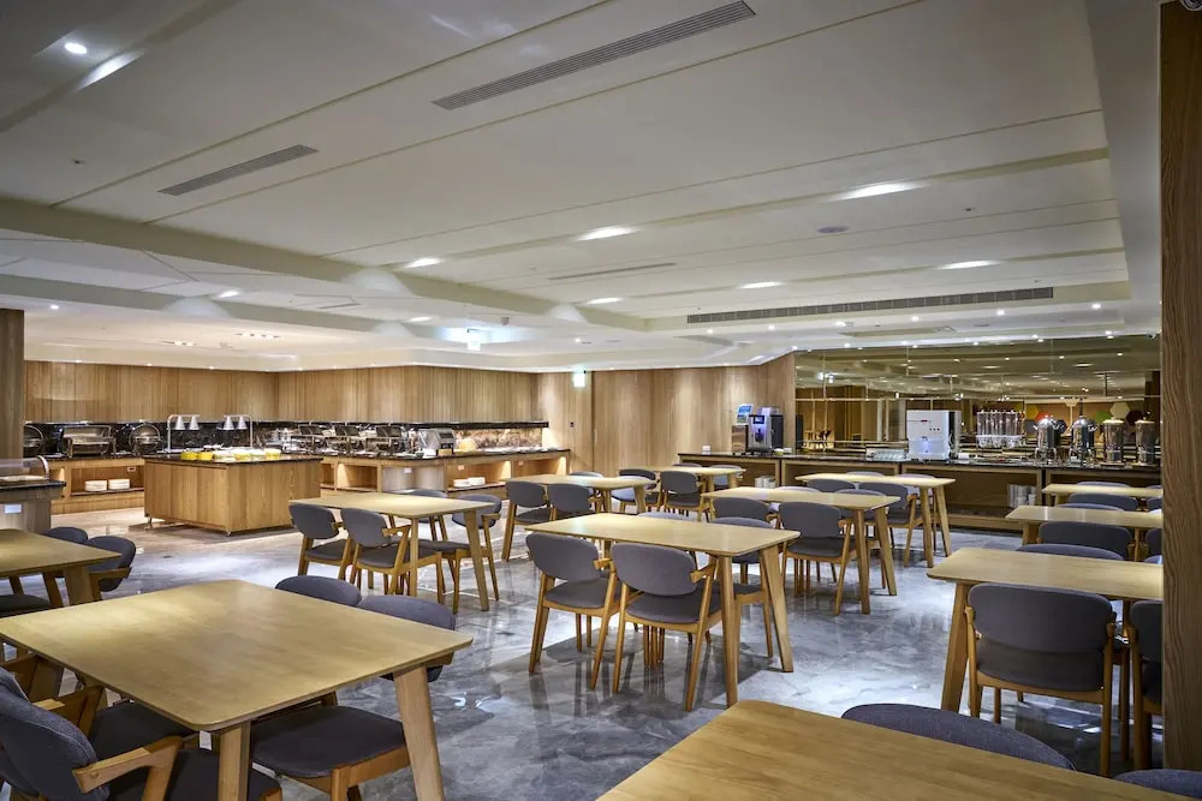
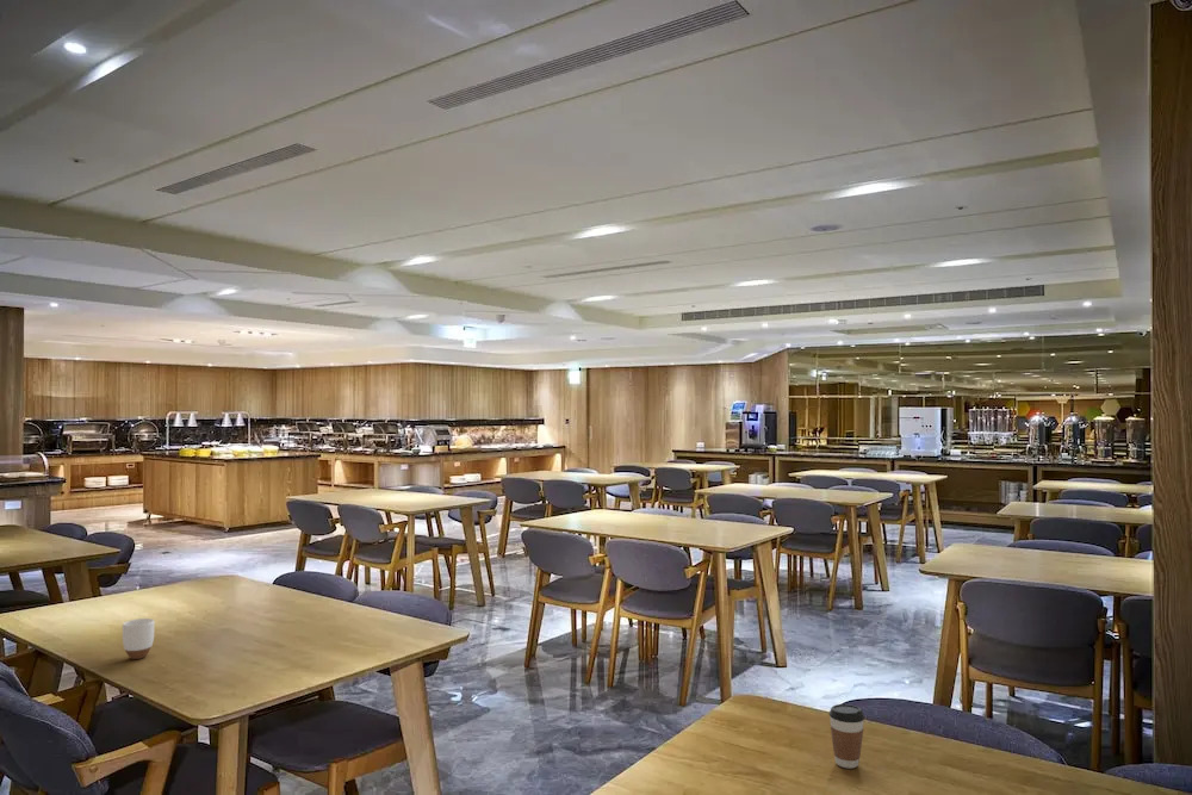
+ coffee cup [828,703,865,770]
+ mug [122,617,156,660]
